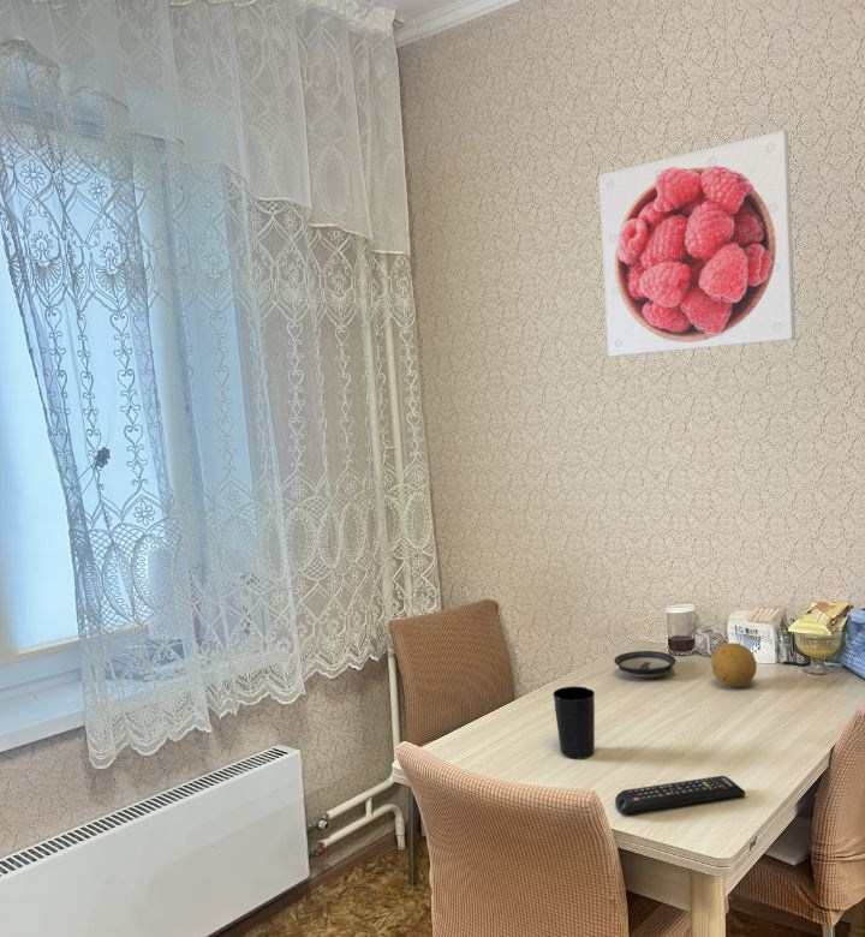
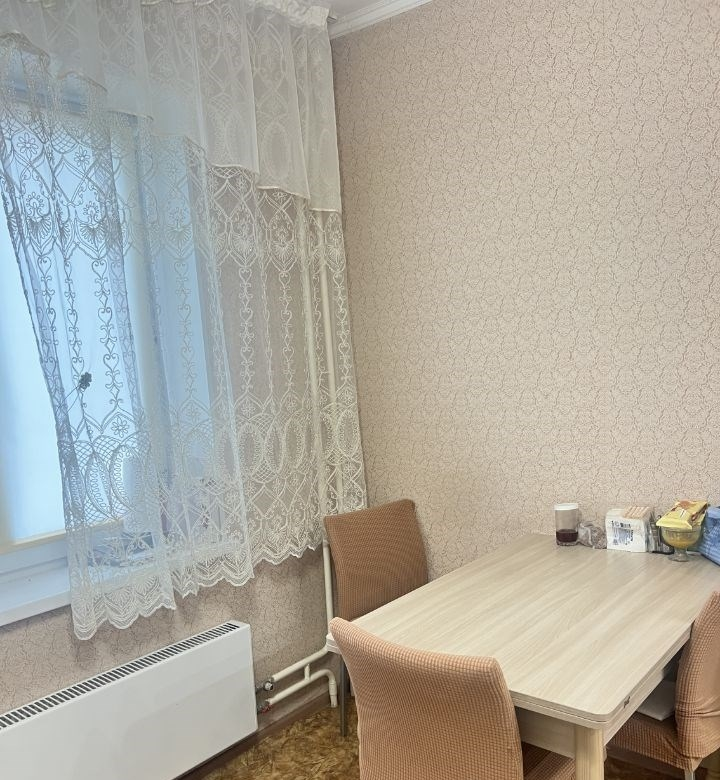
- remote control [614,775,746,814]
- saucer [613,650,678,680]
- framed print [597,129,797,358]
- fruit [710,641,758,688]
- cup [551,685,596,759]
